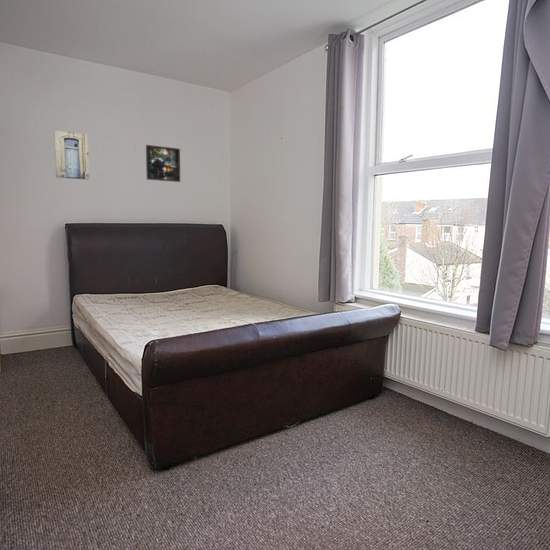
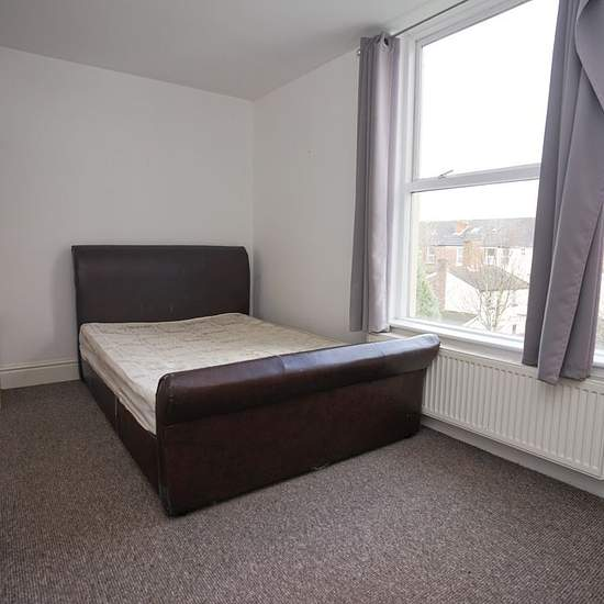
- wall art [53,129,90,181]
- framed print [145,144,181,183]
